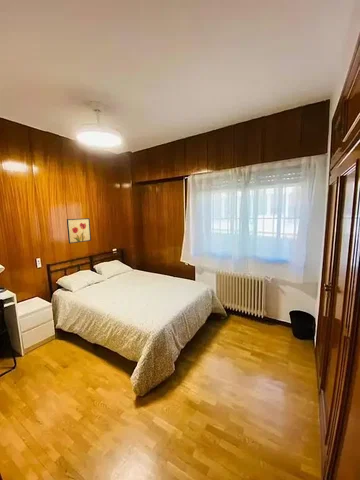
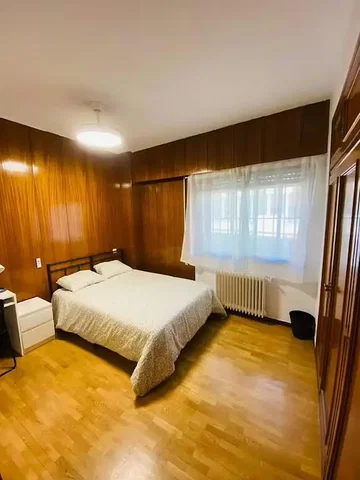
- wall art [66,217,92,245]
